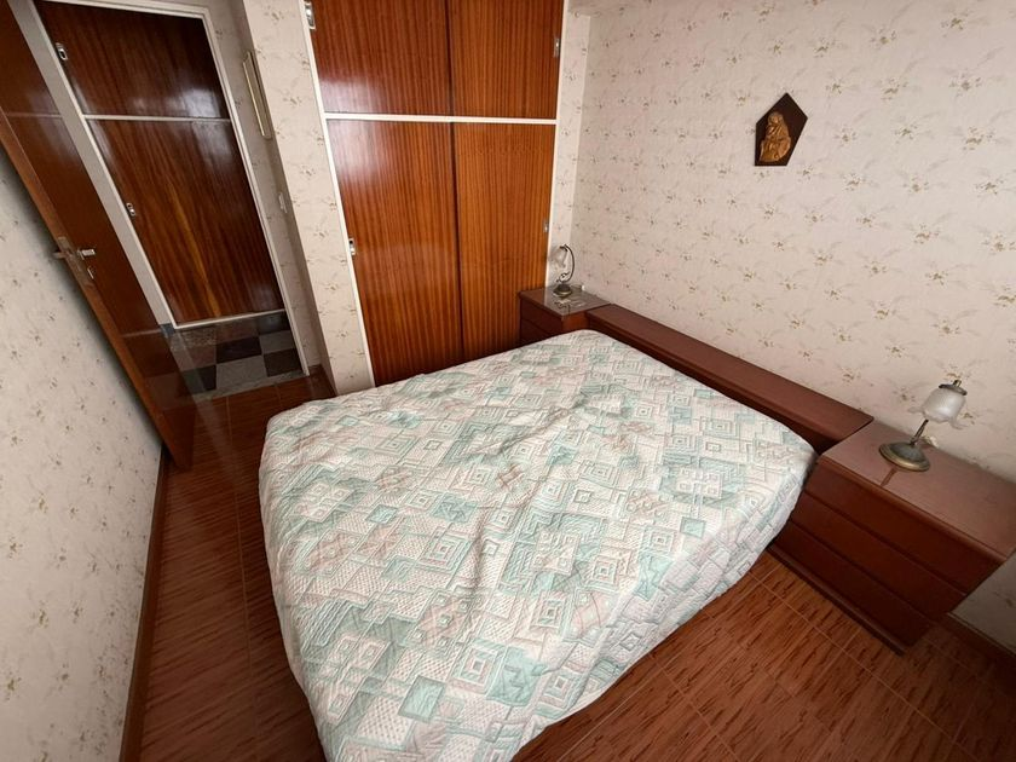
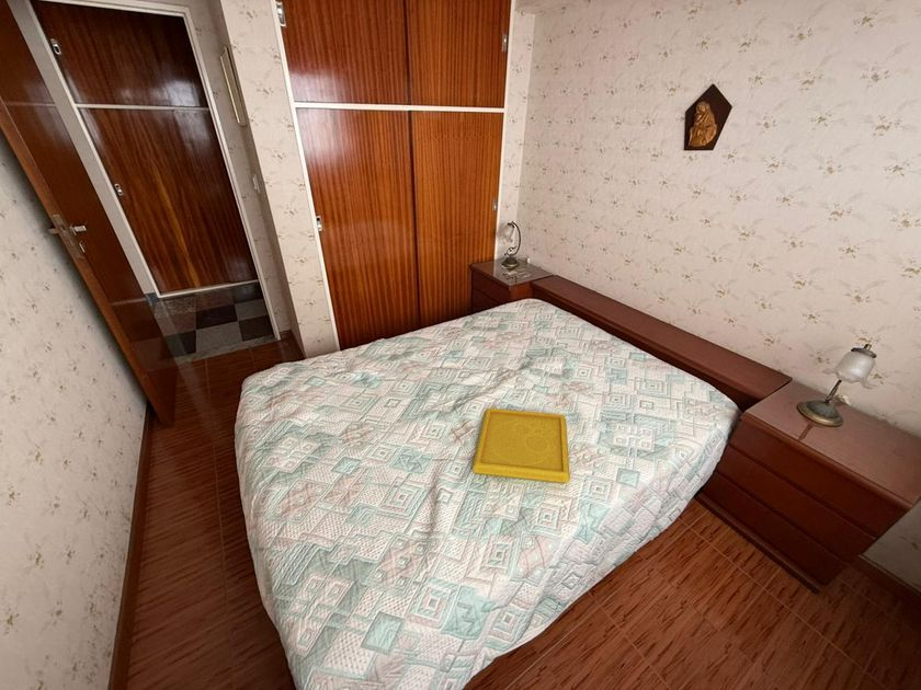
+ serving tray [471,407,571,485]
